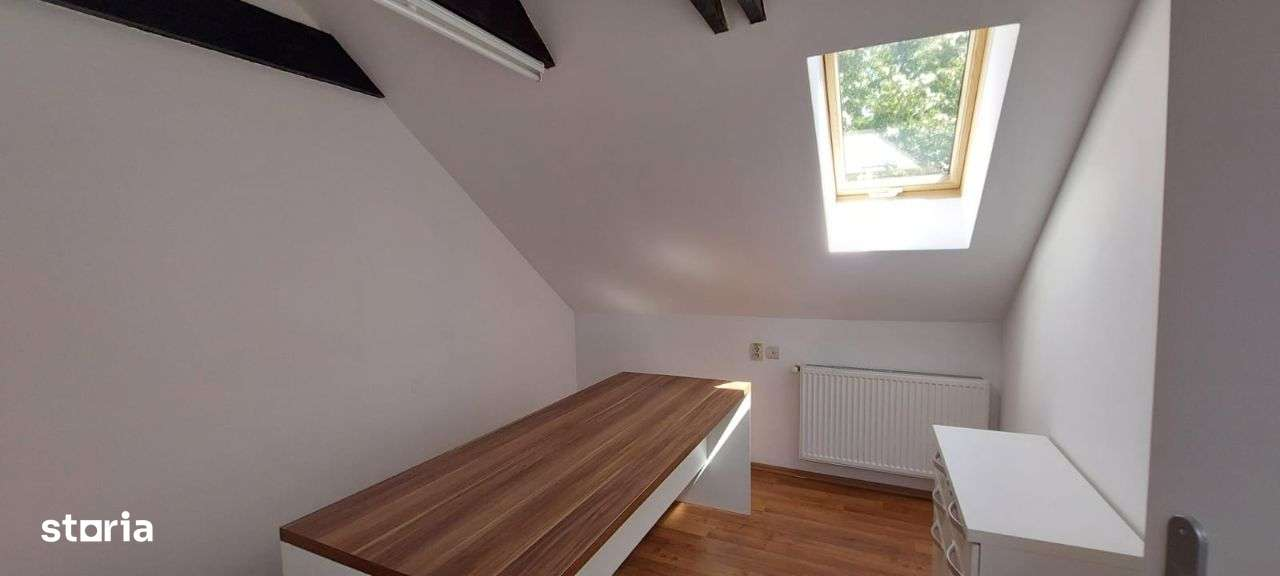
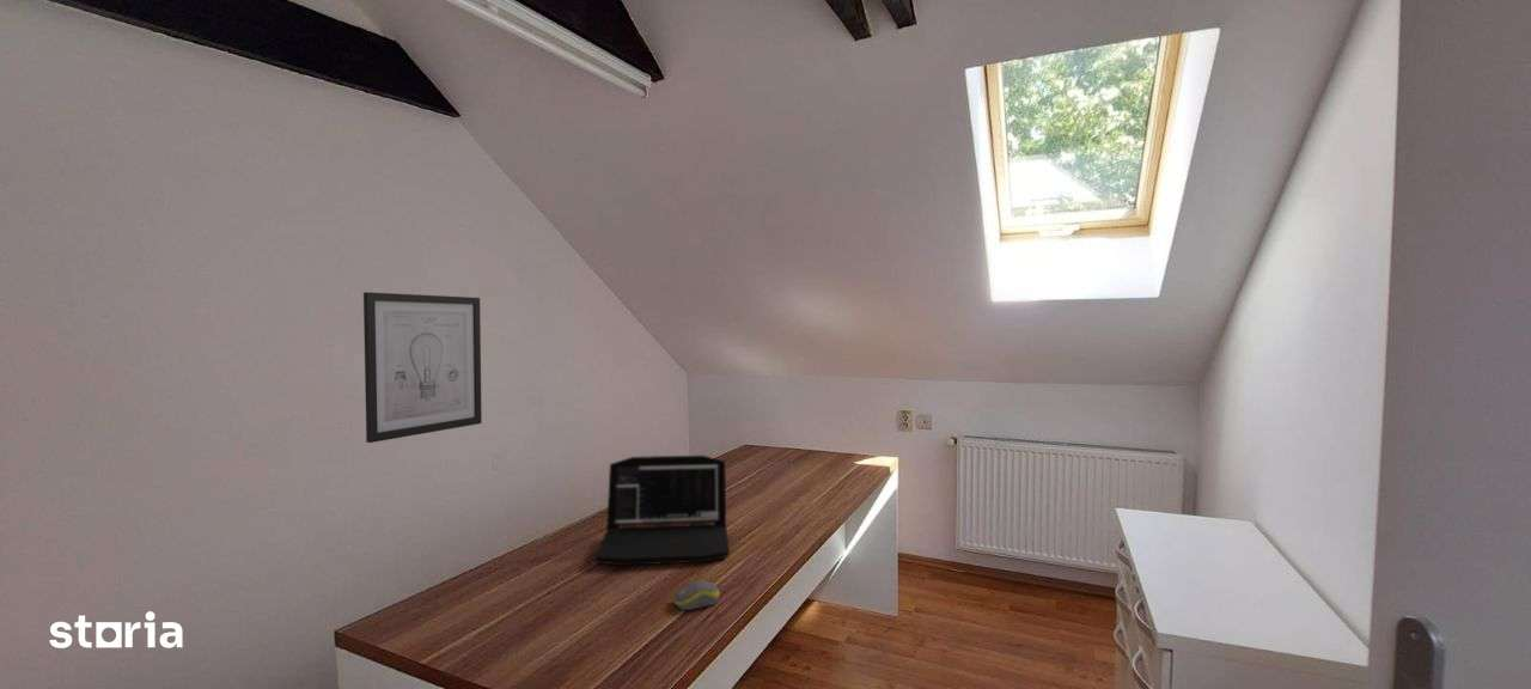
+ wall art [362,291,483,444]
+ computer mouse [672,580,720,611]
+ laptop [593,455,731,567]
